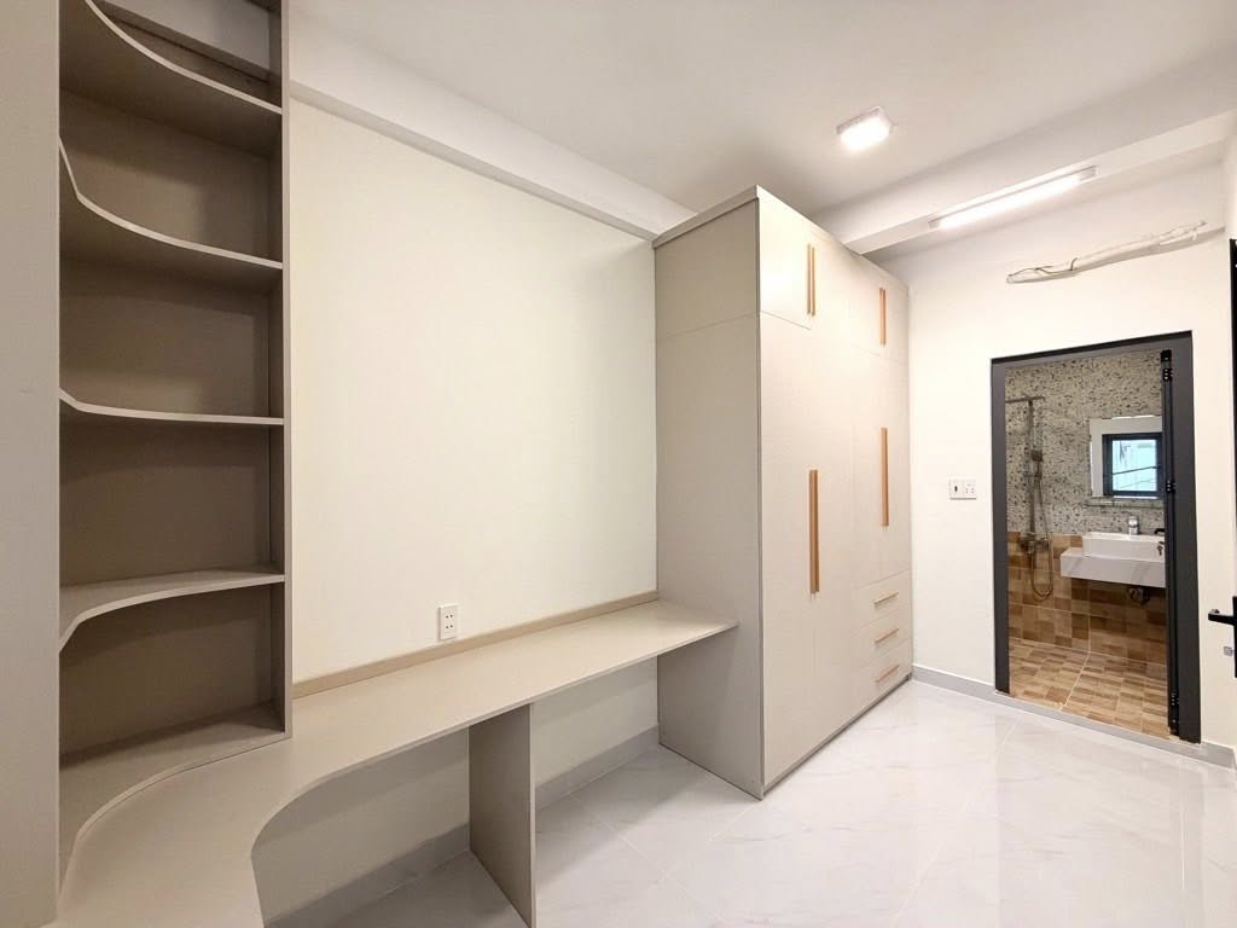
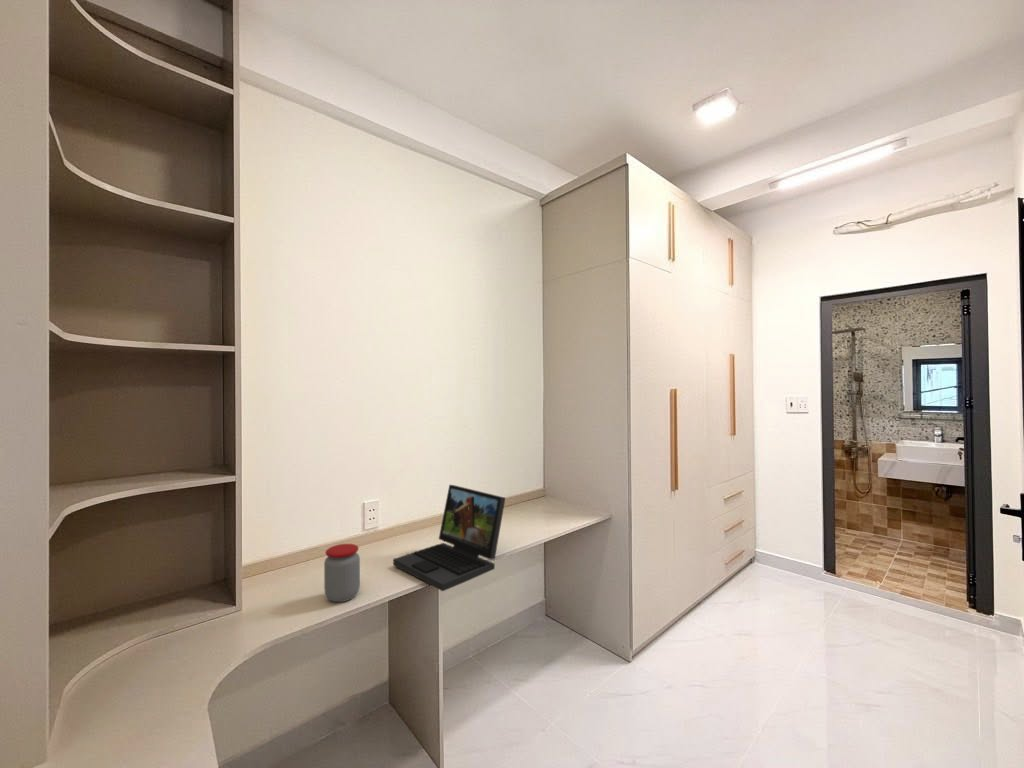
+ laptop [392,484,506,592]
+ jar [323,543,361,603]
